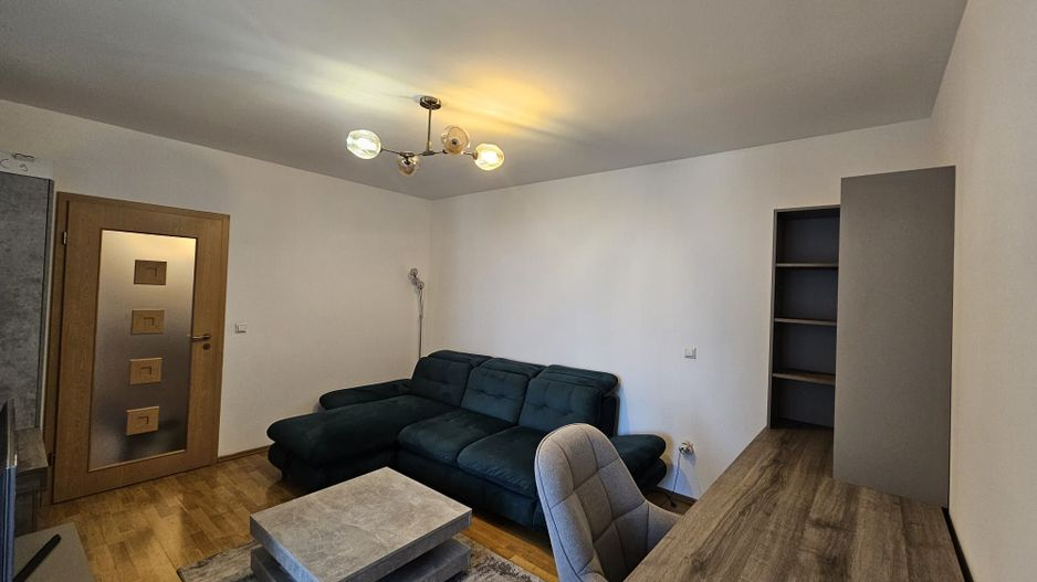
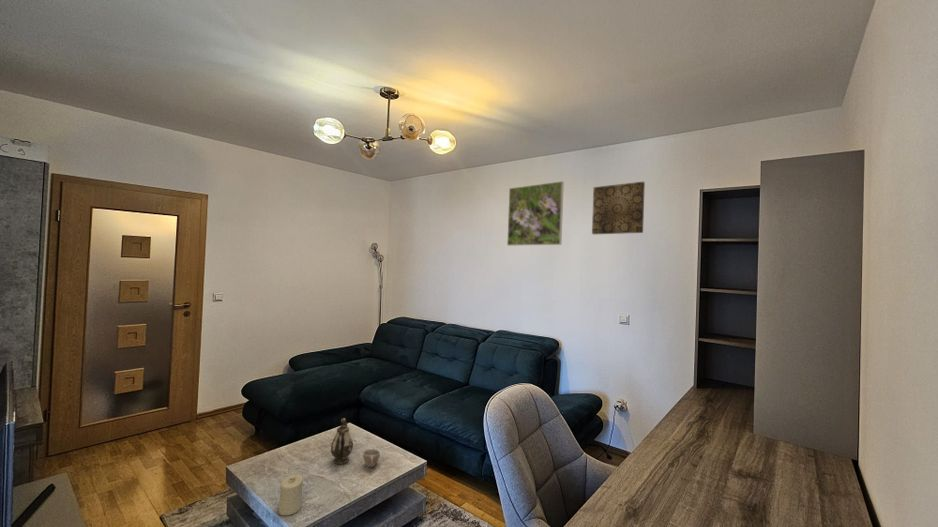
+ candle [278,474,304,516]
+ teapot [330,417,354,465]
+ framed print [506,180,565,247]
+ cup [362,448,381,468]
+ wall art [591,181,646,235]
